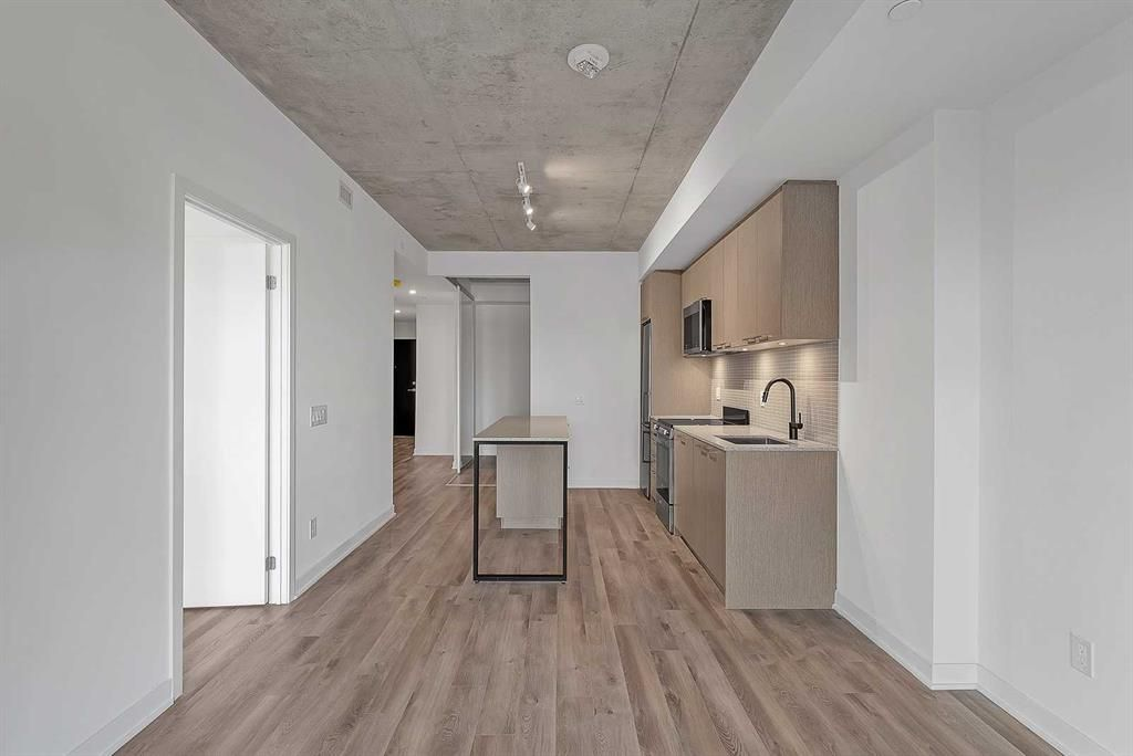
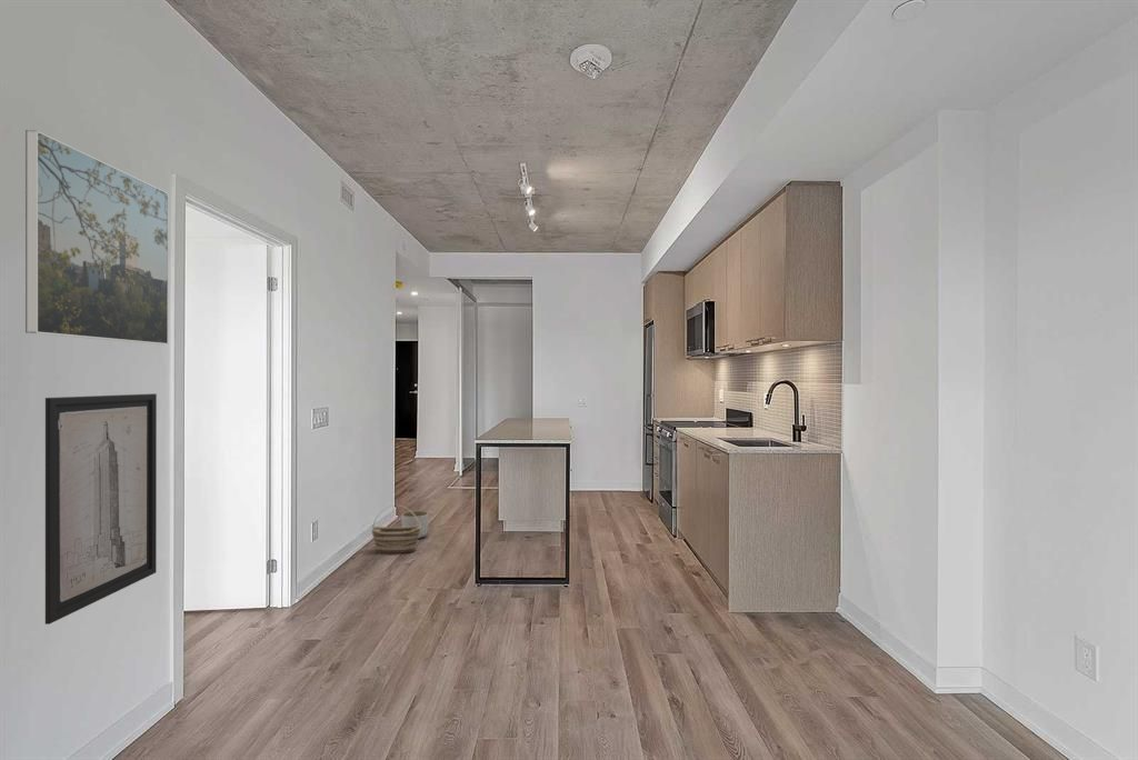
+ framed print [24,129,170,346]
+ wall art [44,392,158,626]
+ planter [401,510,429,540]
+ basket [371,504,420,554]
